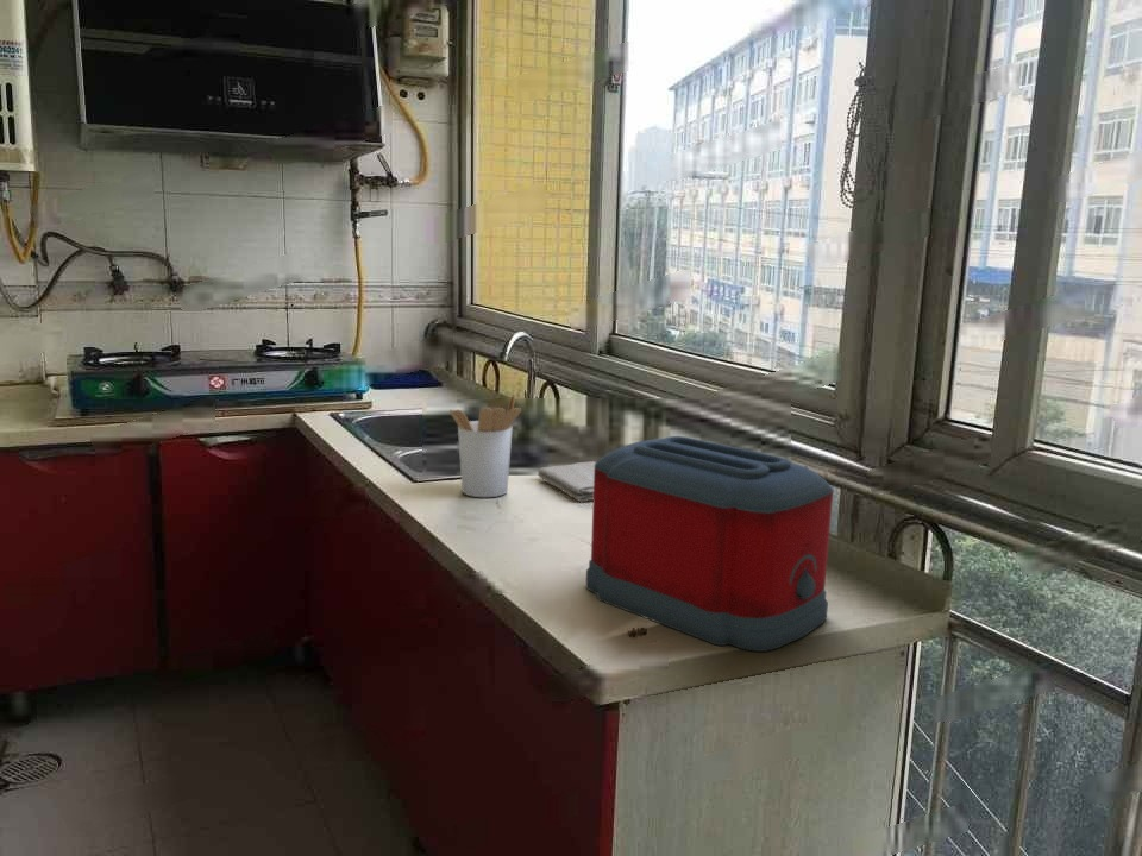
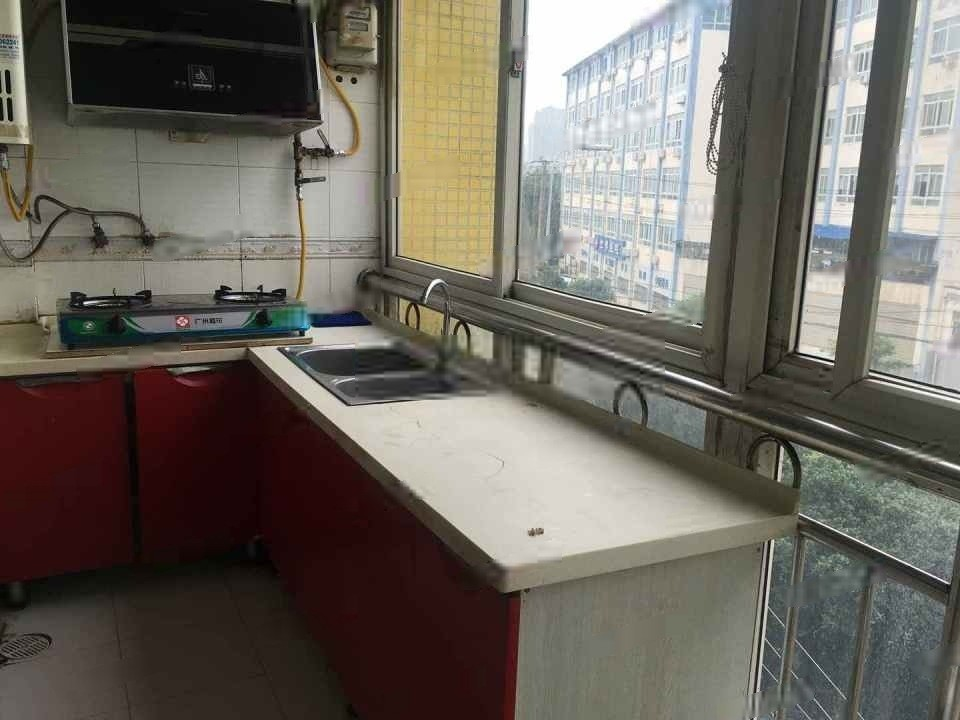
- toaster [585,435,834,653]
- utensil holder [448,391,522,498]
- washcloth [537,460,597,503]
